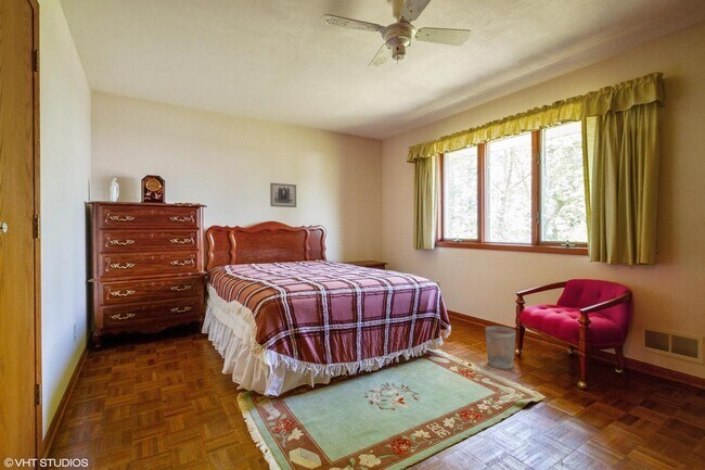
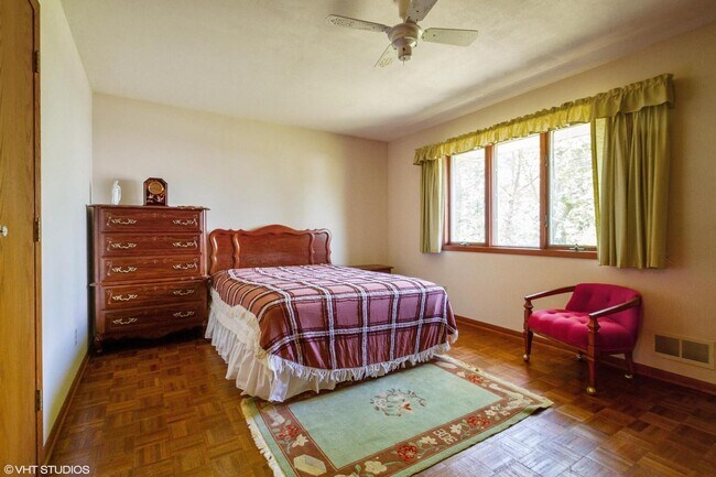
- wastebasket [484,325,517,370]
- wall art [269,182,297,208]
